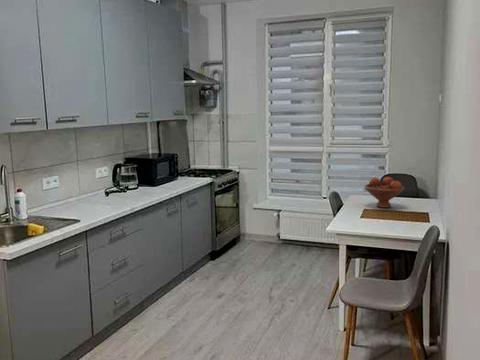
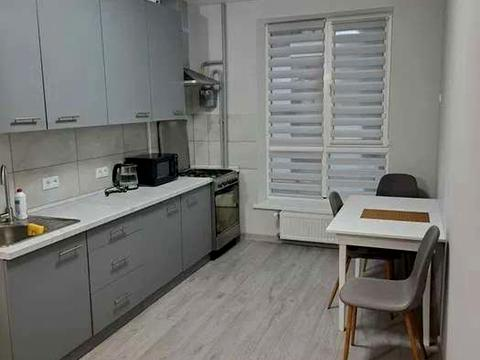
- fruit bowl [363,176,406,209]
